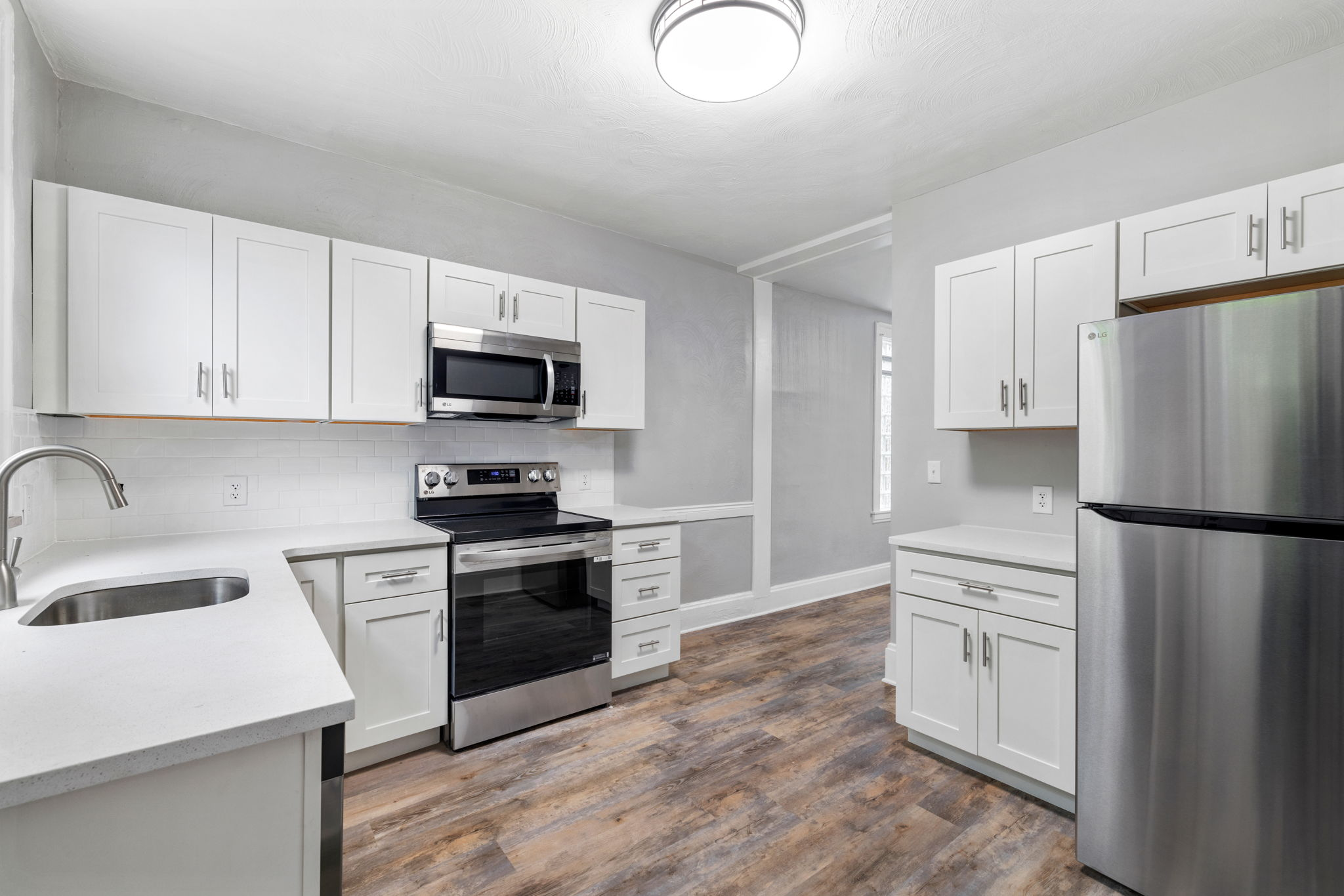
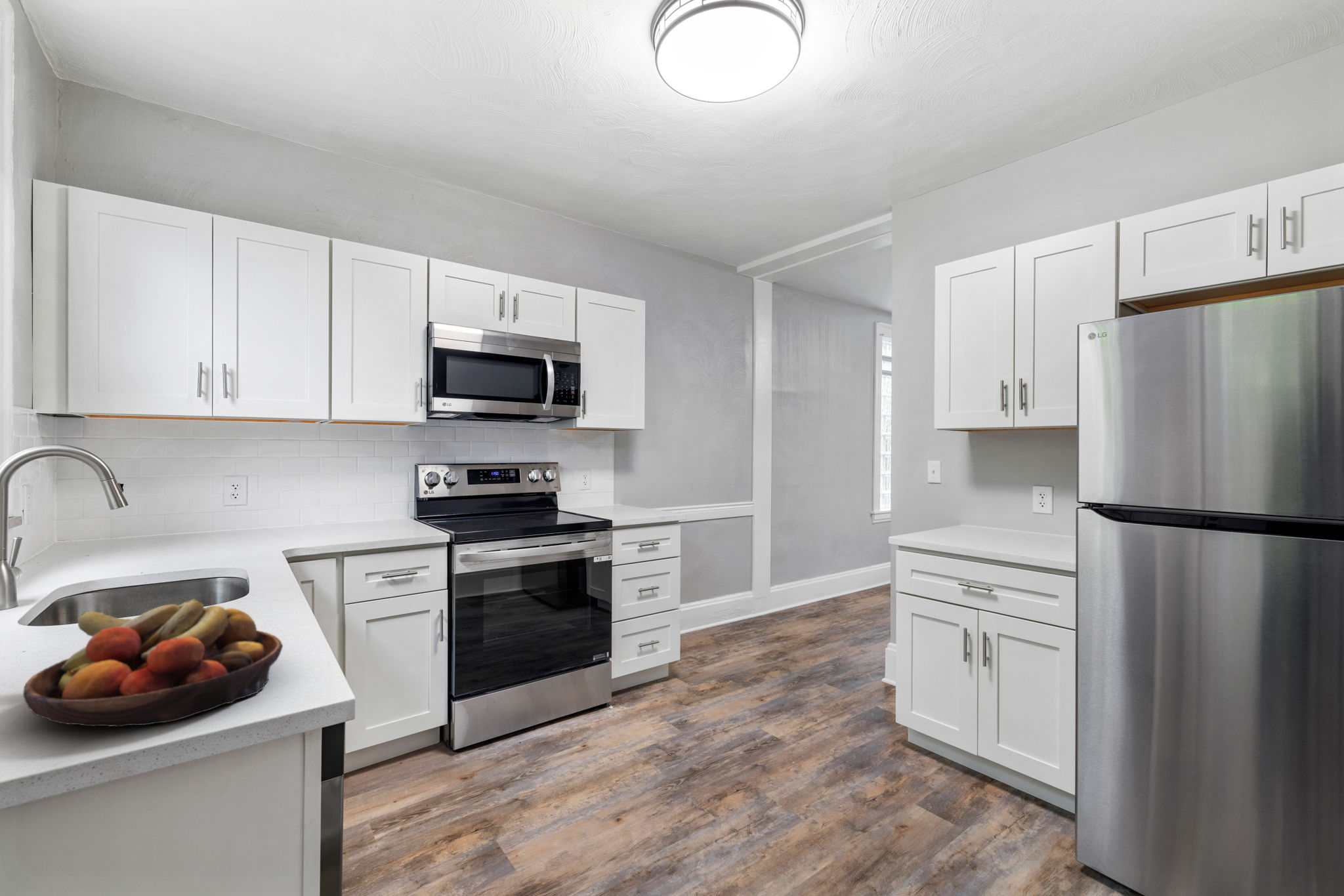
+ fruit bowl [22,598,284,727]
